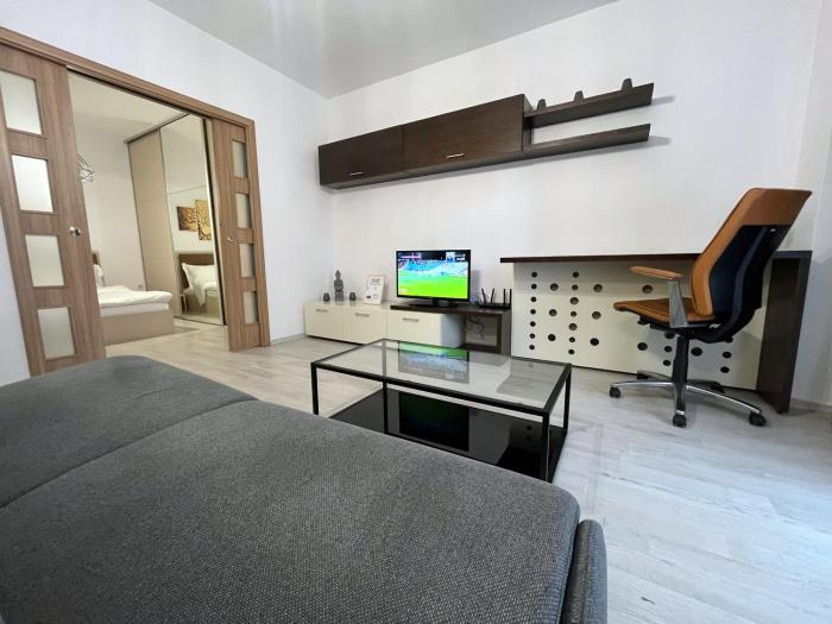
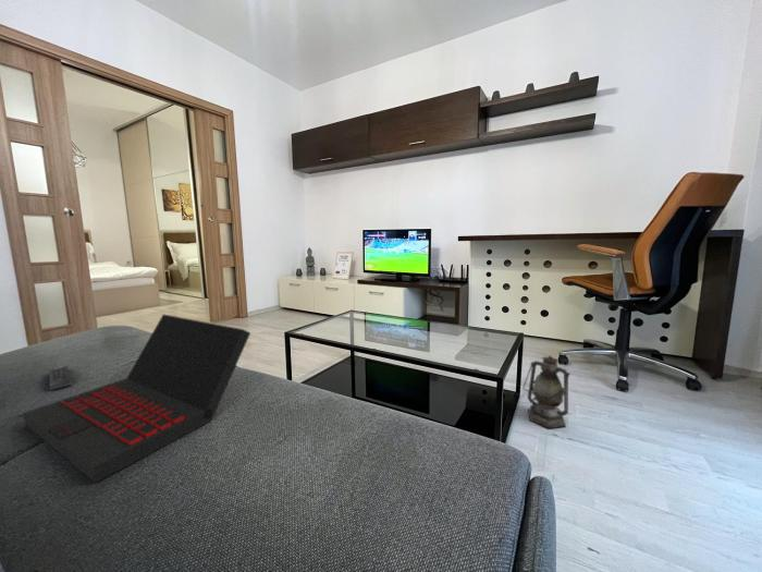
+ laptop [22,313,251,484]
+ lantern [521,355,570,430]
+ remote control [48,365,73,391]
